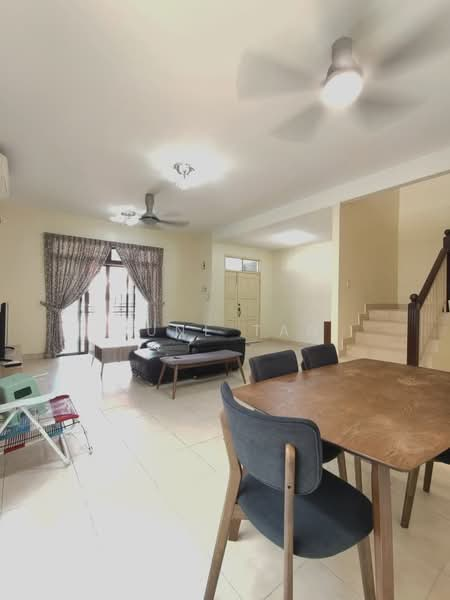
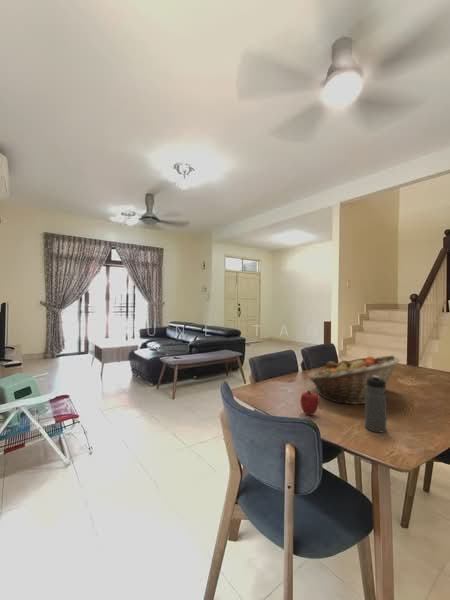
+ apple [299,390,321,416]
+ fruit basket [308,354,401,406]
+ water bottle [364,375,388,433]
